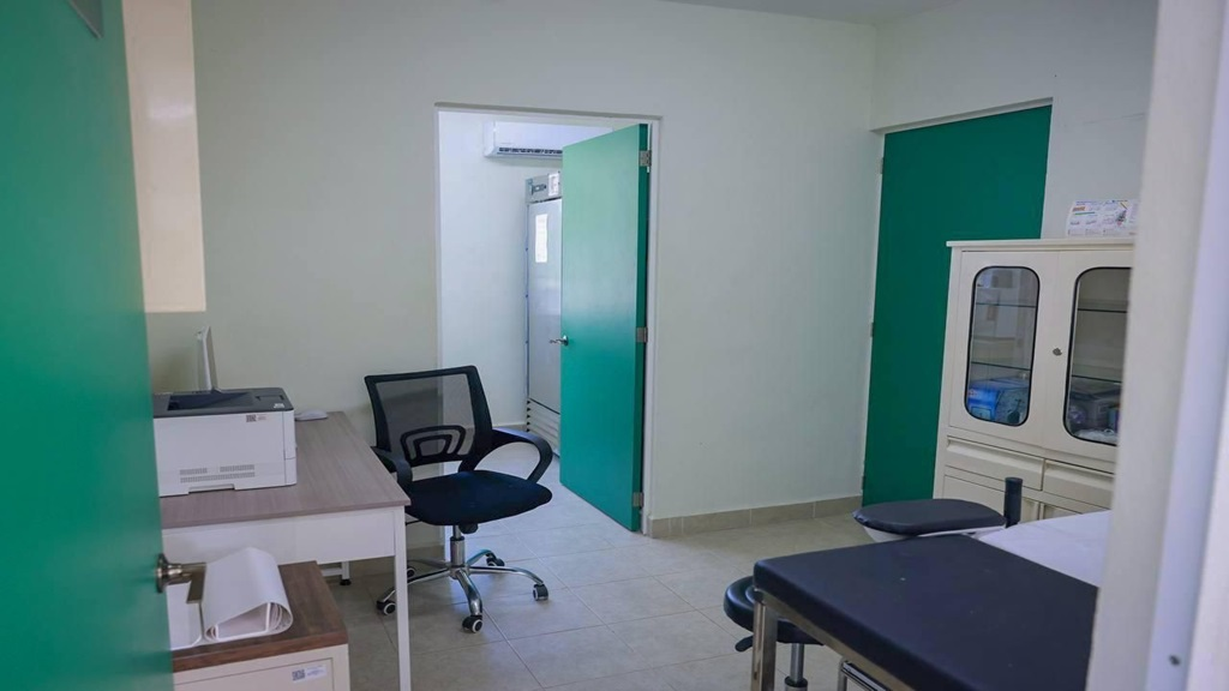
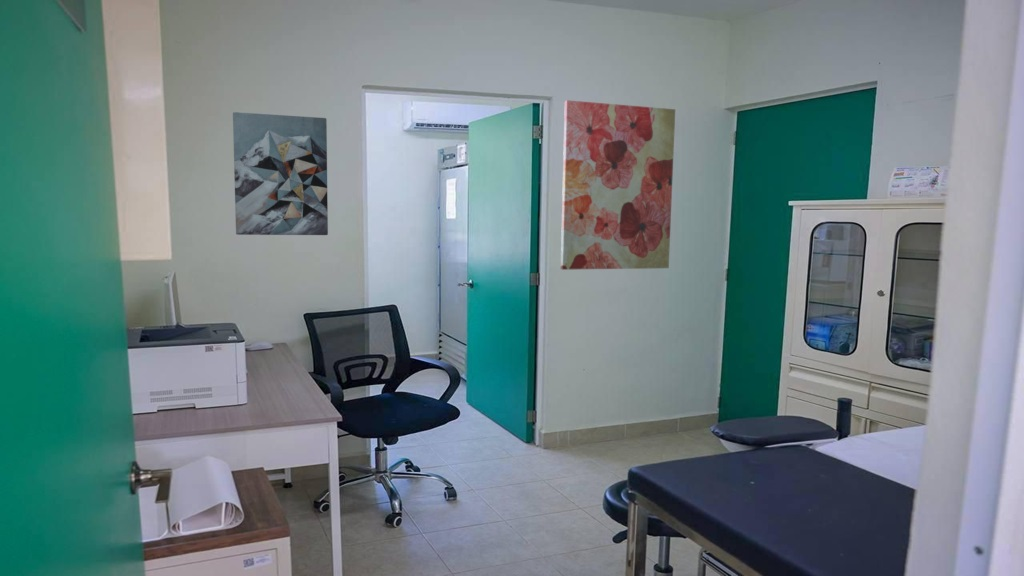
+ wall art [560,99,676,271]
+ wall art [232,111,329,236]
